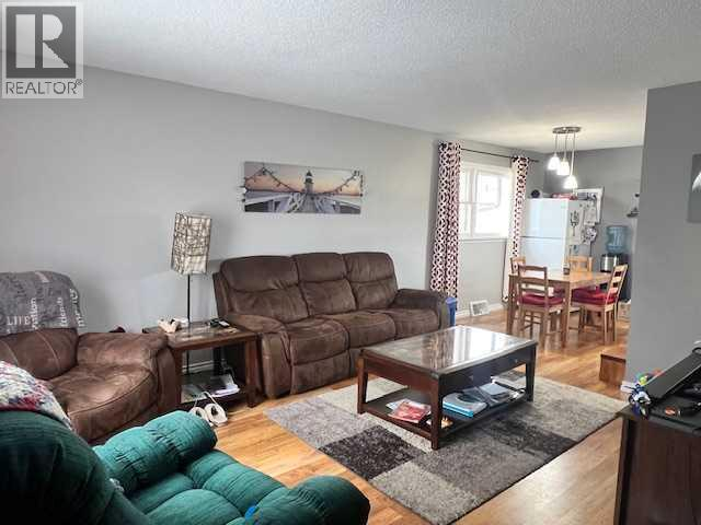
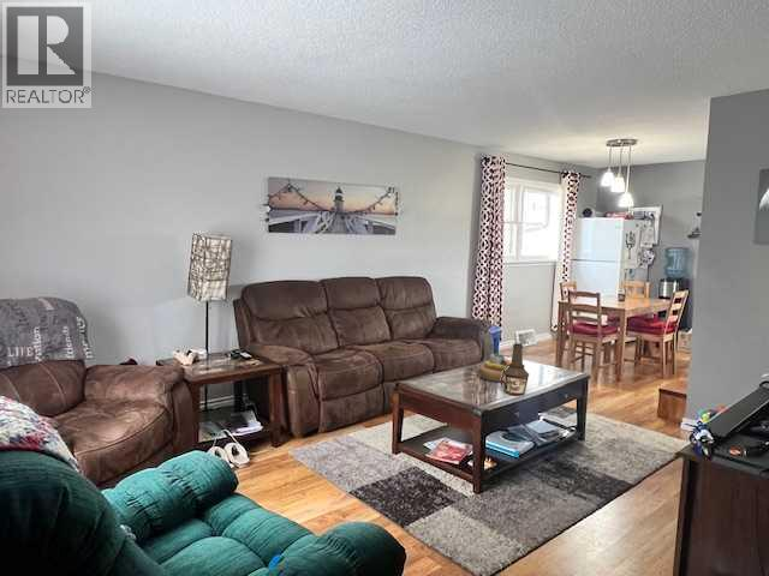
+ bottle [499,342,530,396]
+ decorative bowl [477,352,512,383]
